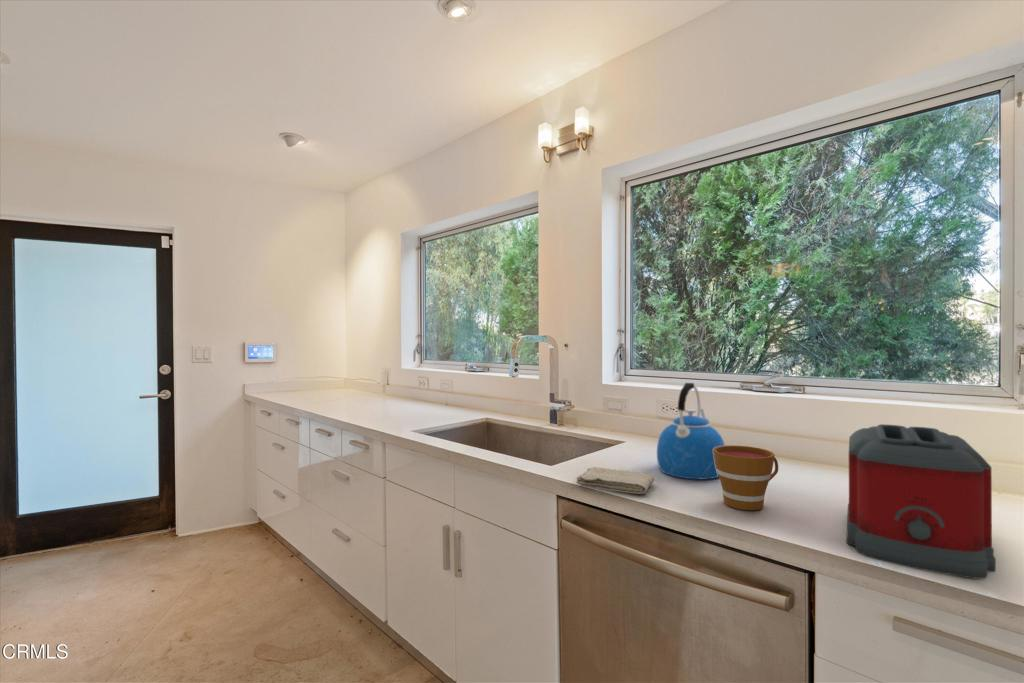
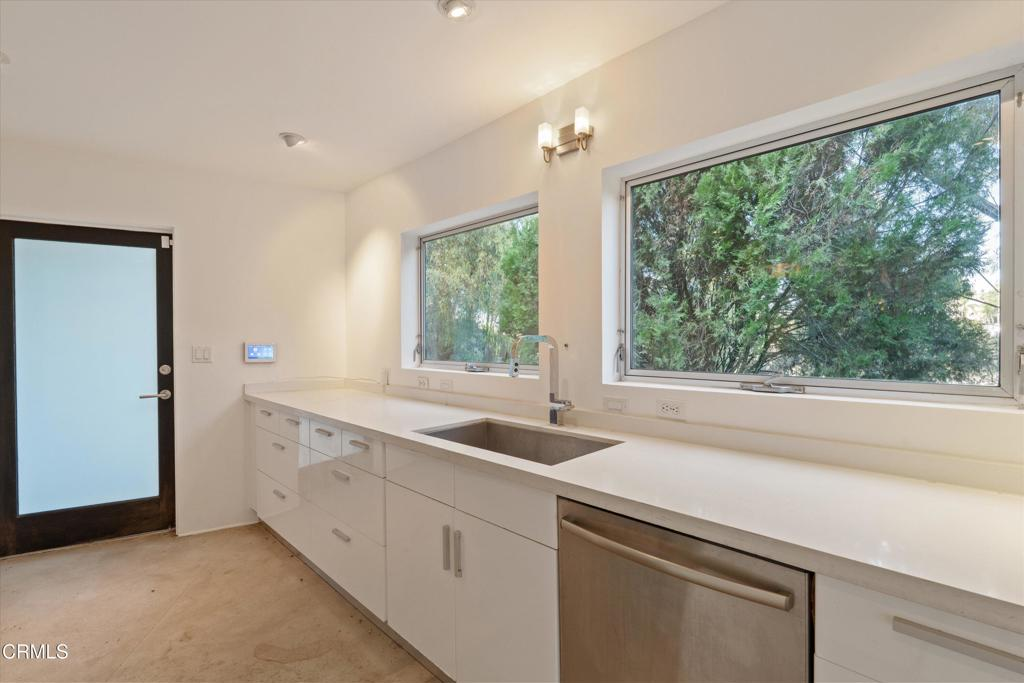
- toaster [846,423,997,580]
- kettle [656,382,726,480]
- cup [713,445,779,511]
- washcloth [576,466,655,495]
